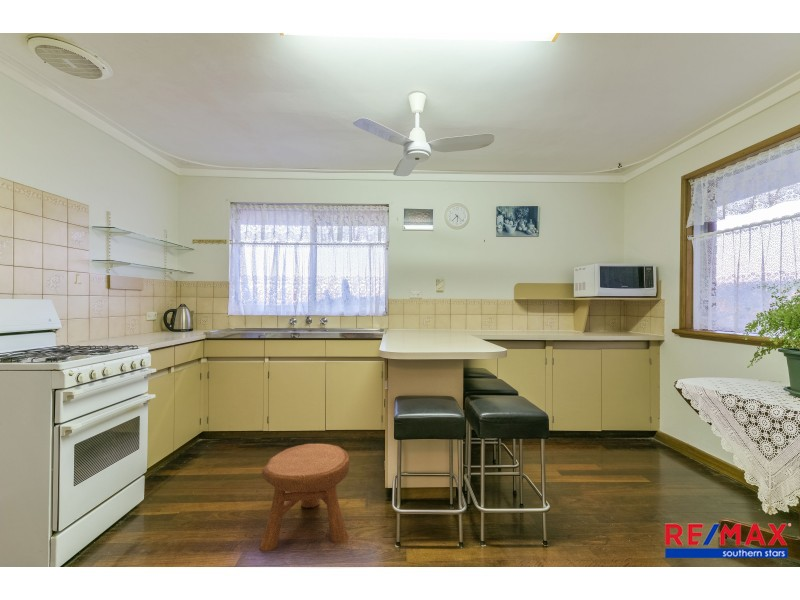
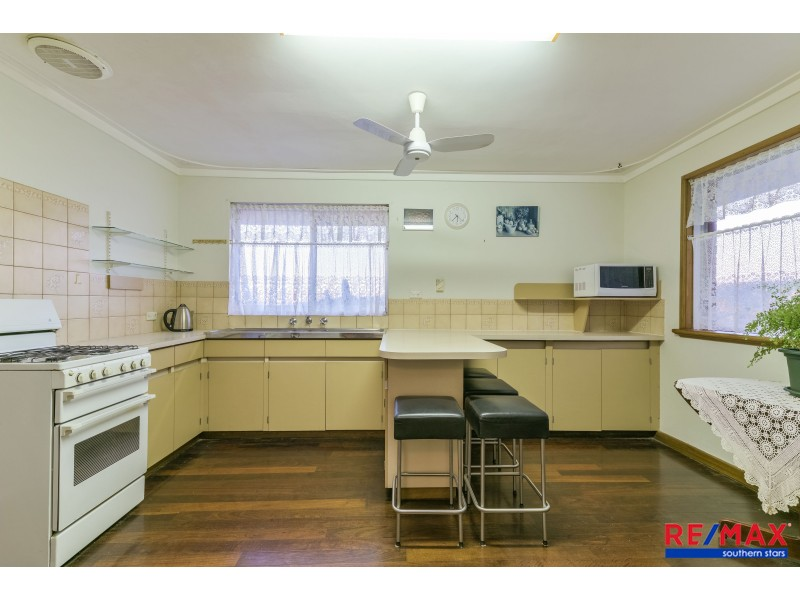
- stool [259,443,350,552]
